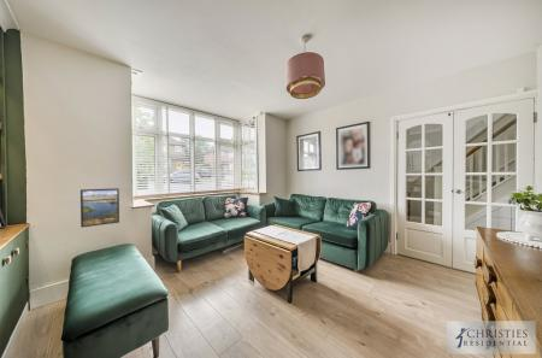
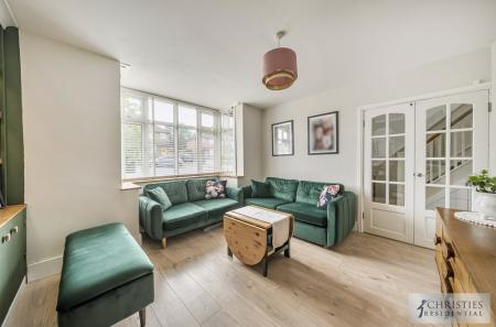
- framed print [79,187,120,229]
